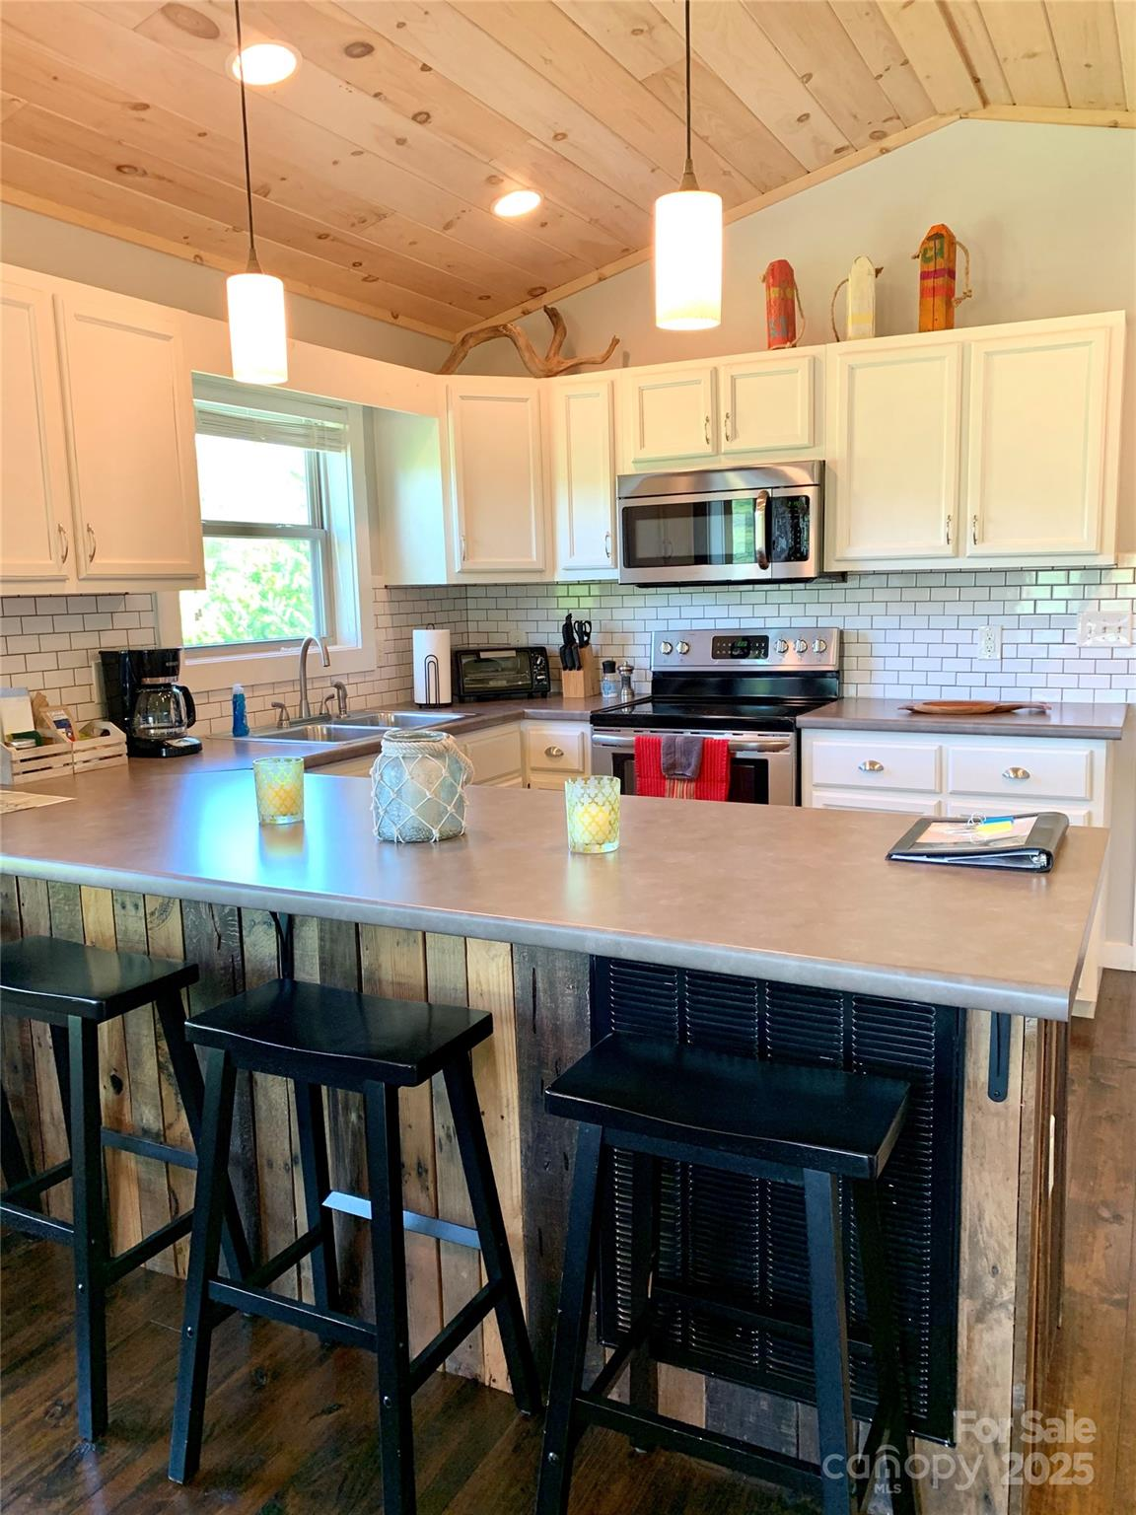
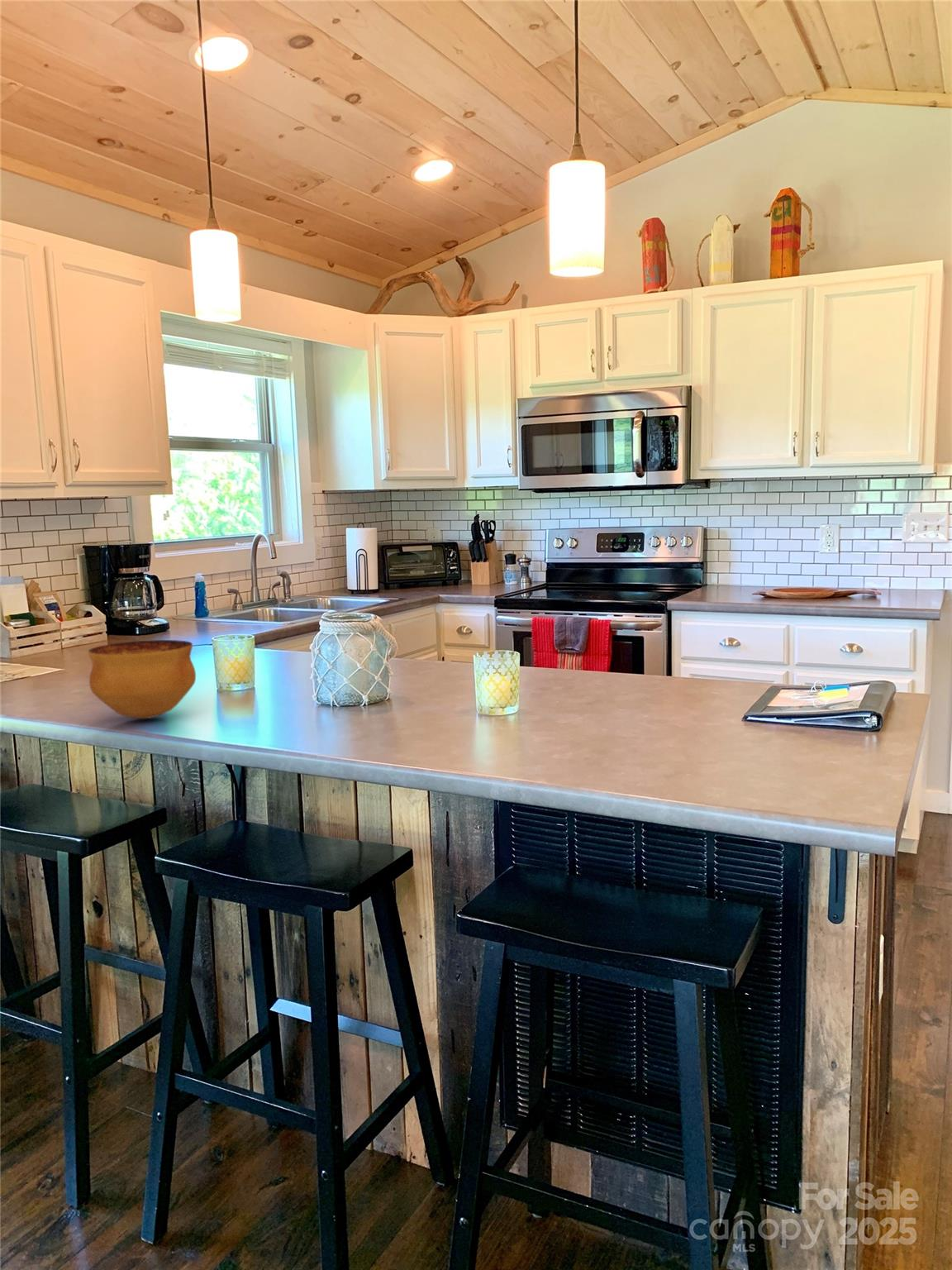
+ bowl [88,639,197,719]
